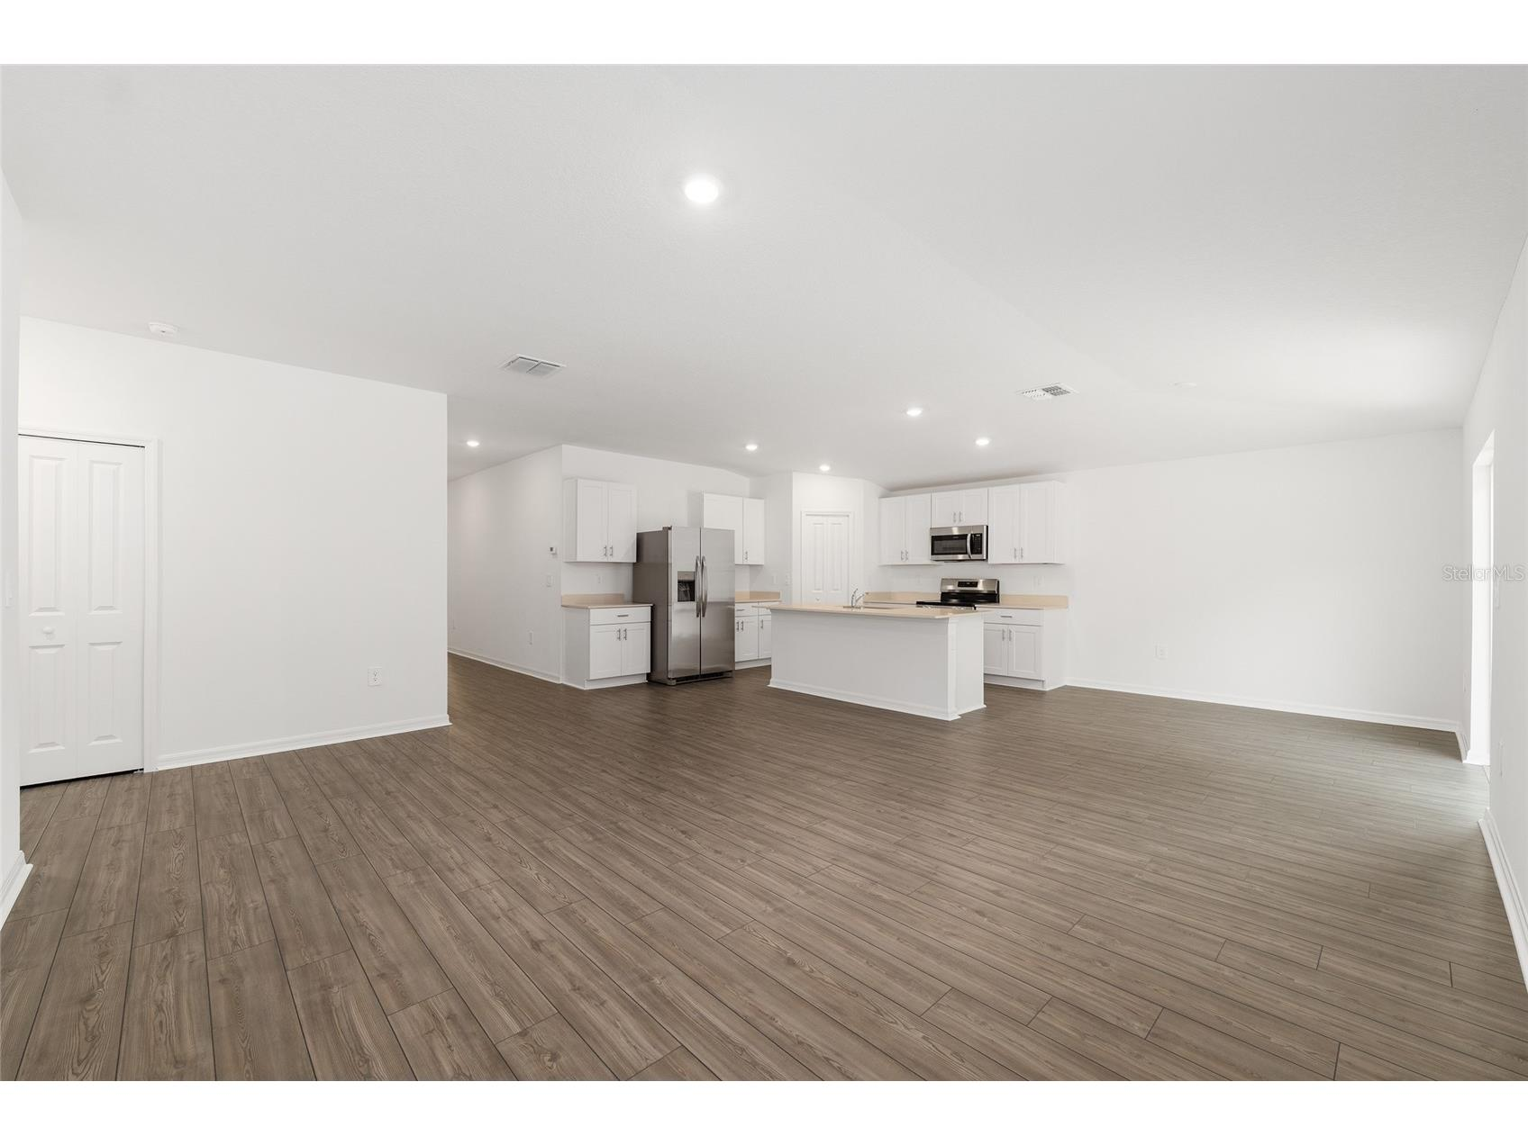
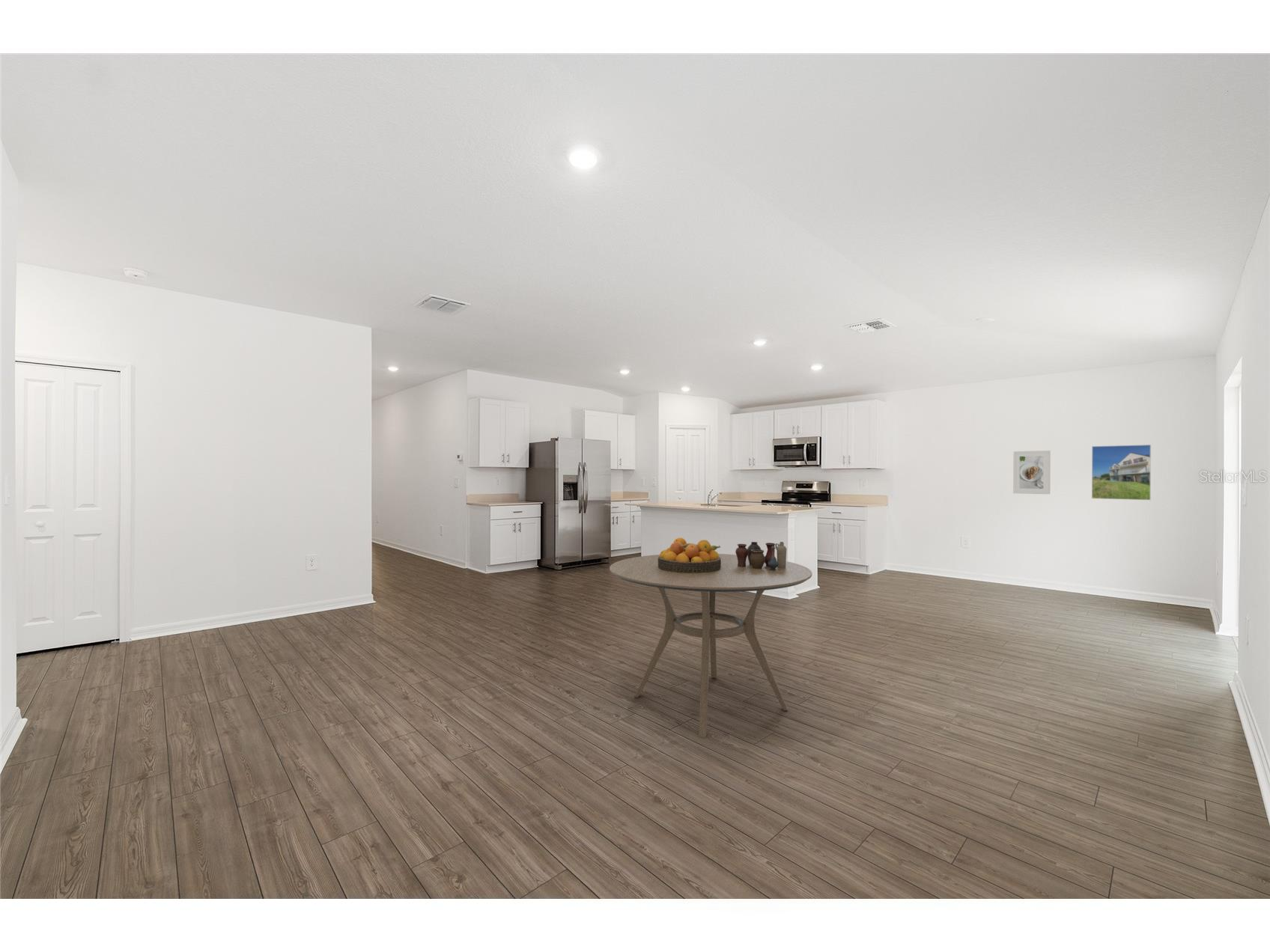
+ fruit bowl [658,537,721,573]
+ vase [735,541,787,570]
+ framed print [1091,444,1152,501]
+ dining table [609,553,812,737]
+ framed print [1012,450,1051,495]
